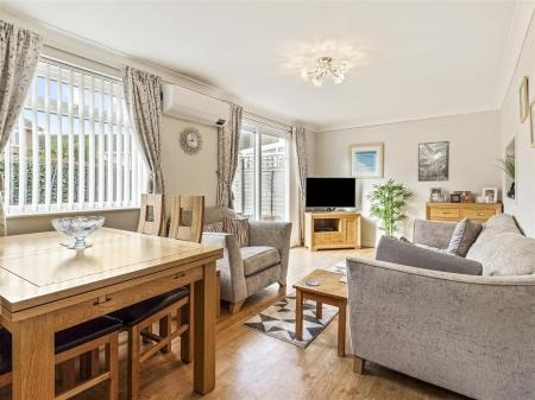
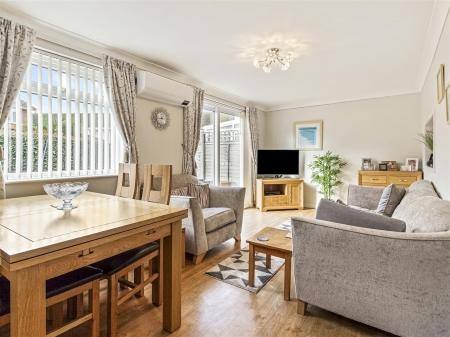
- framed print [417,140,451,183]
